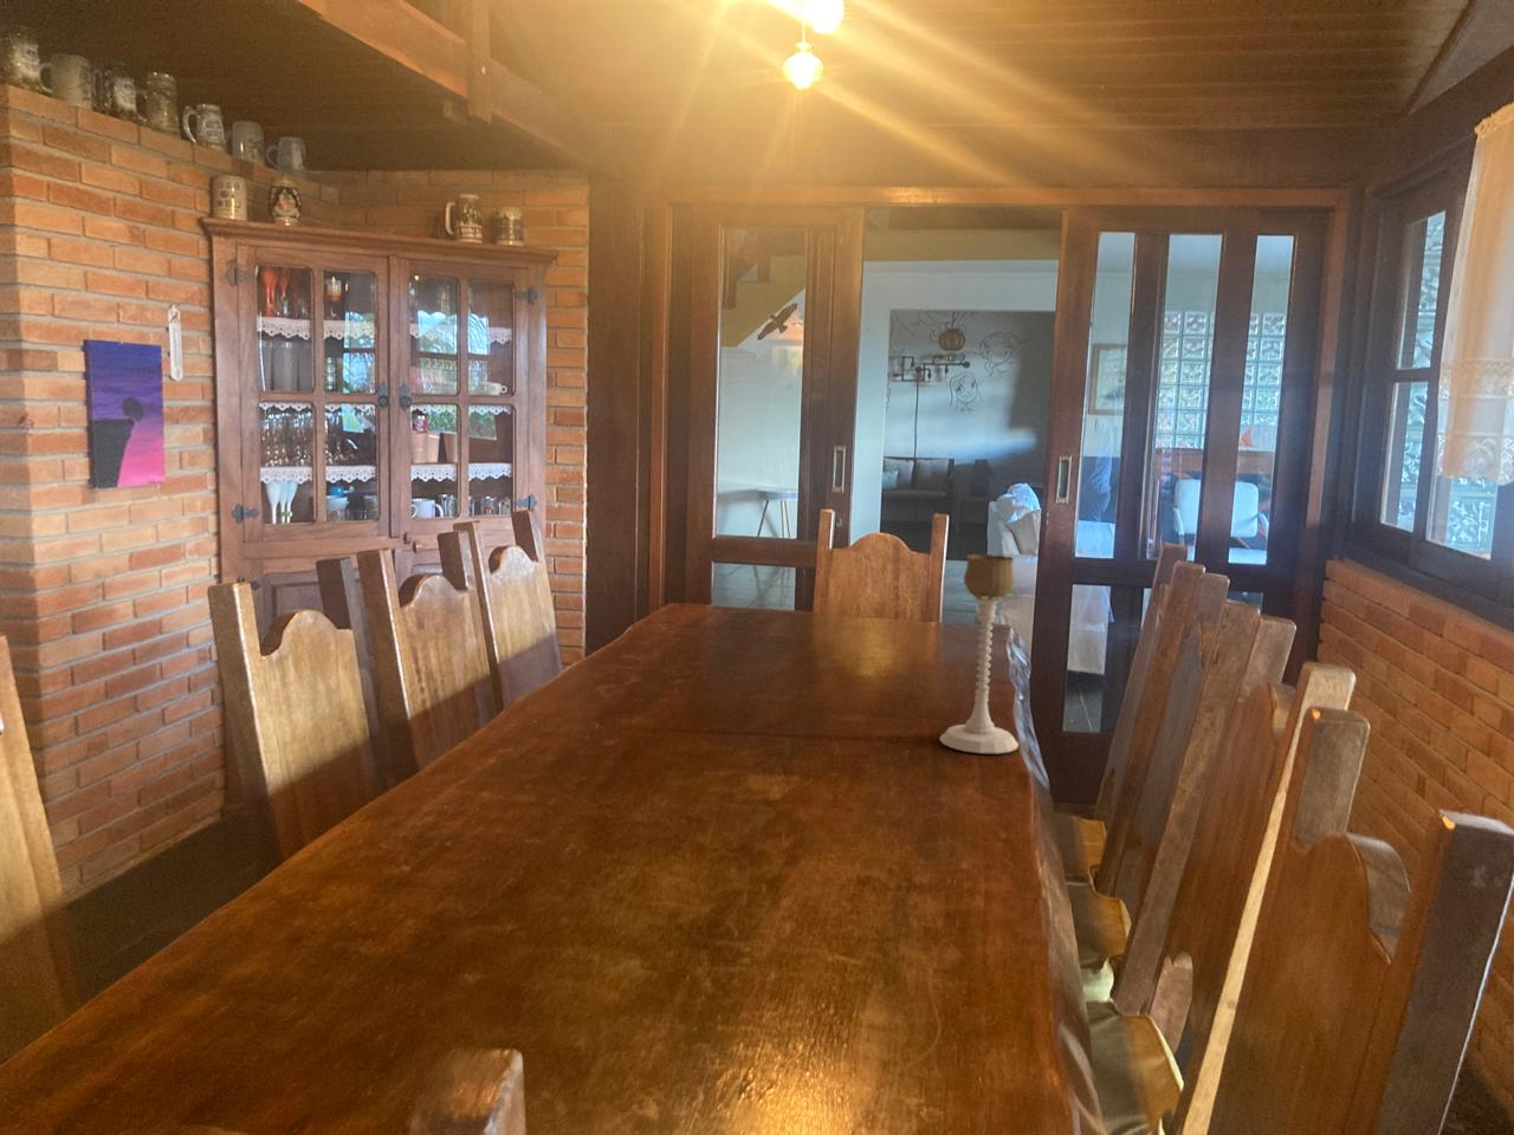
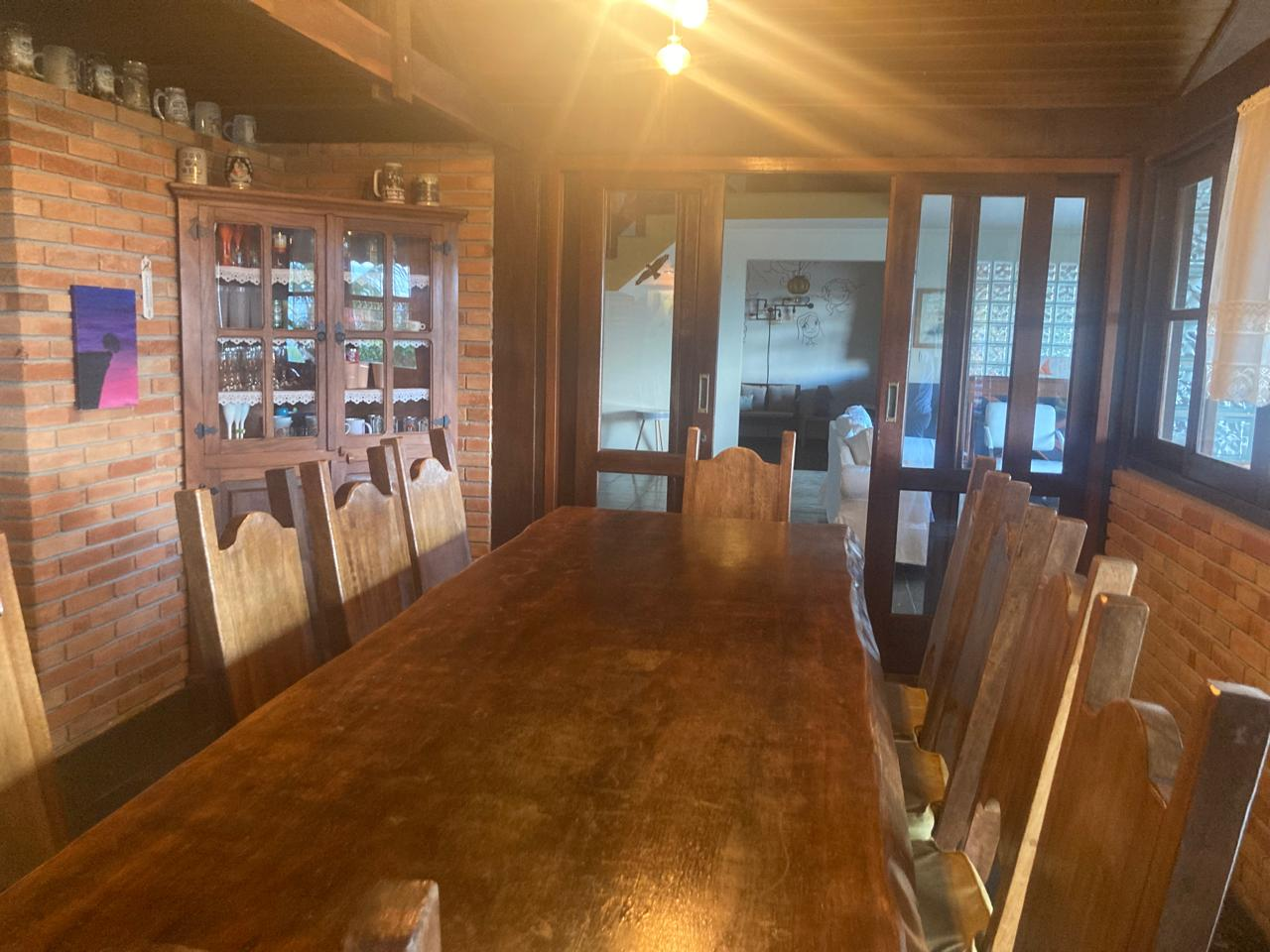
- candle holder [938,553,1019,755]
